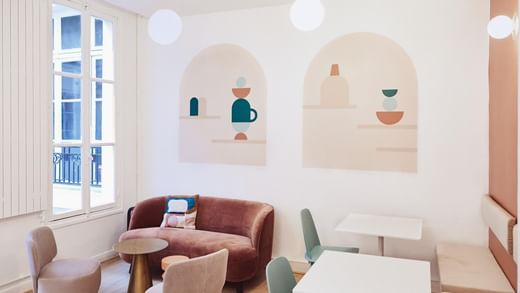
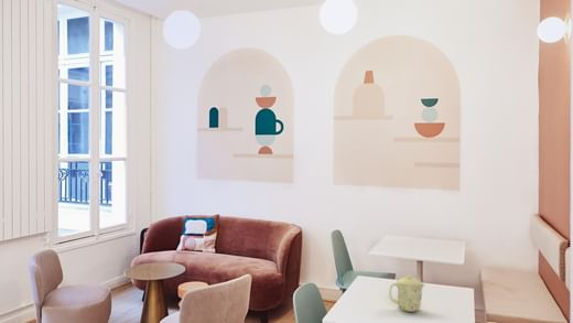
+ mug [388,274,426,313]
